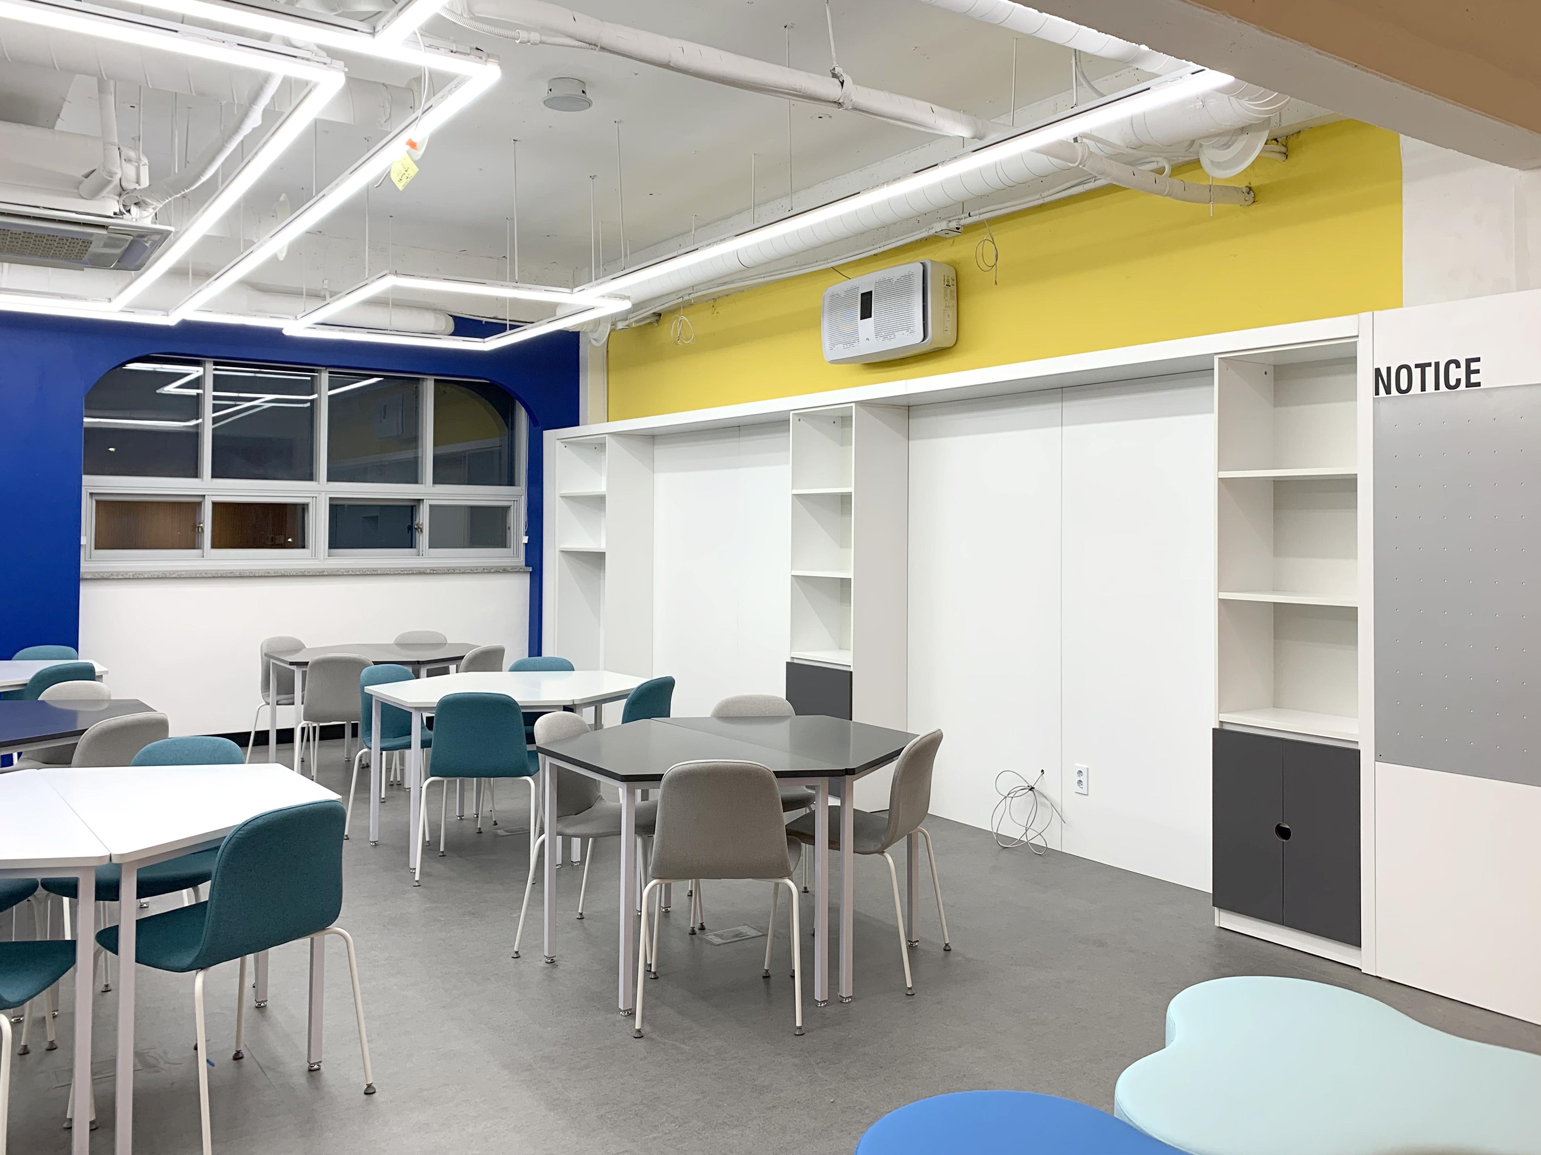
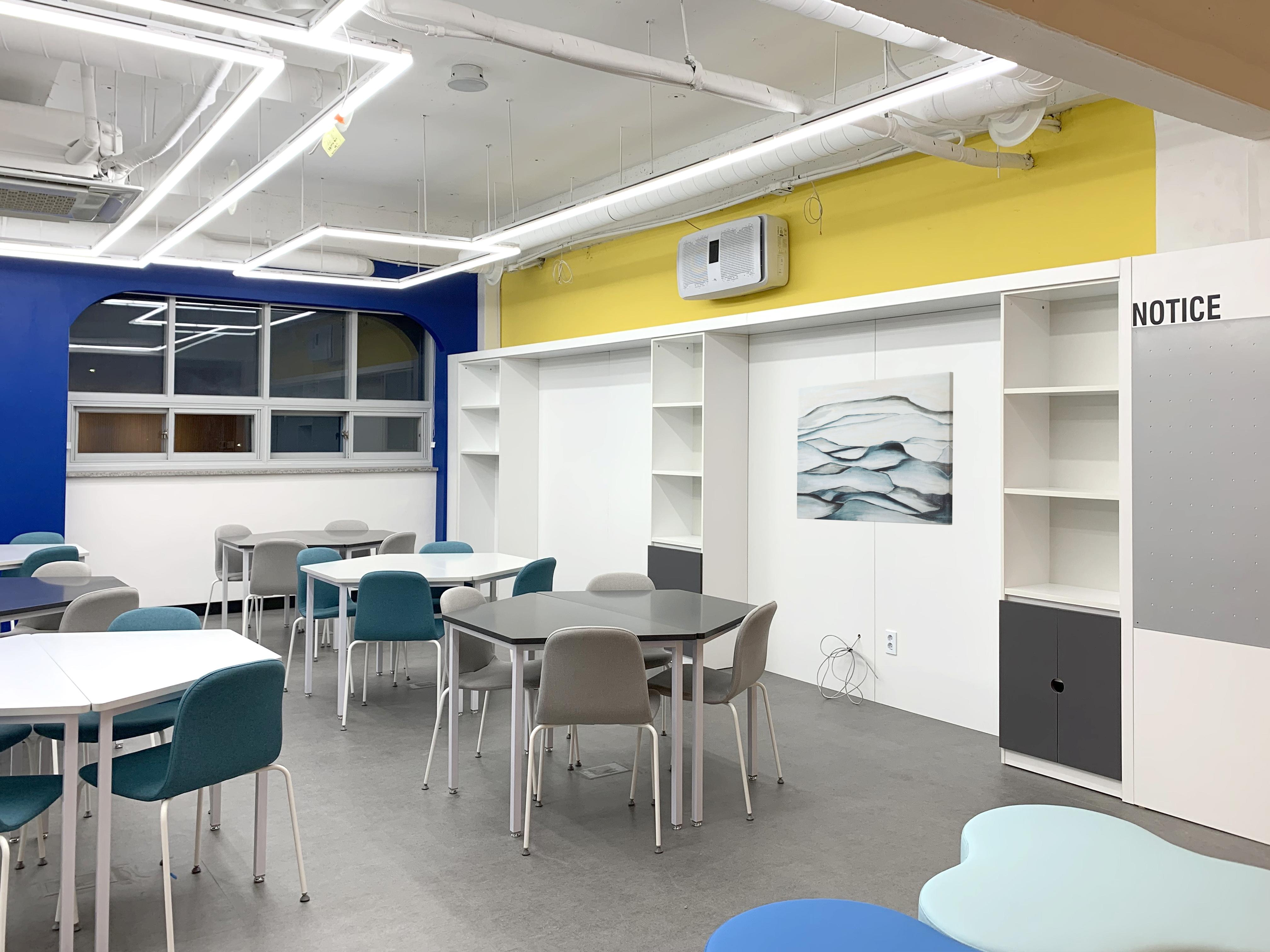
+ wall art [797,371,954,525]
